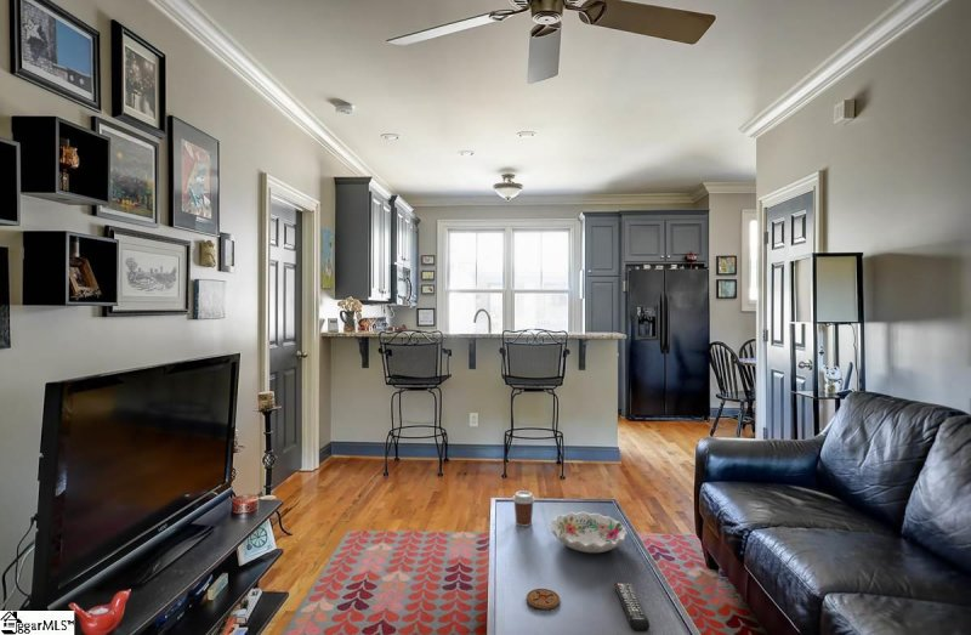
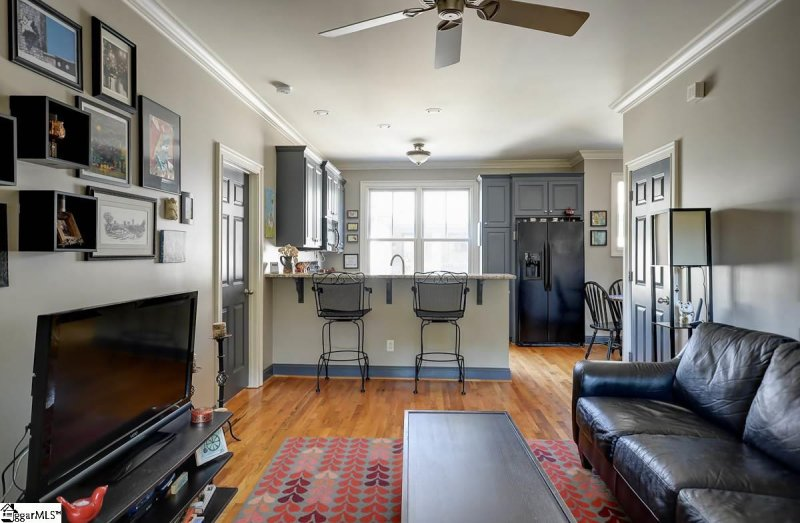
- decorative bowl [550,511,629,554]
- remote control [613,582,651,633]
- coaster [526,588,561,611]
- coffee cup [511,489,536,528]
